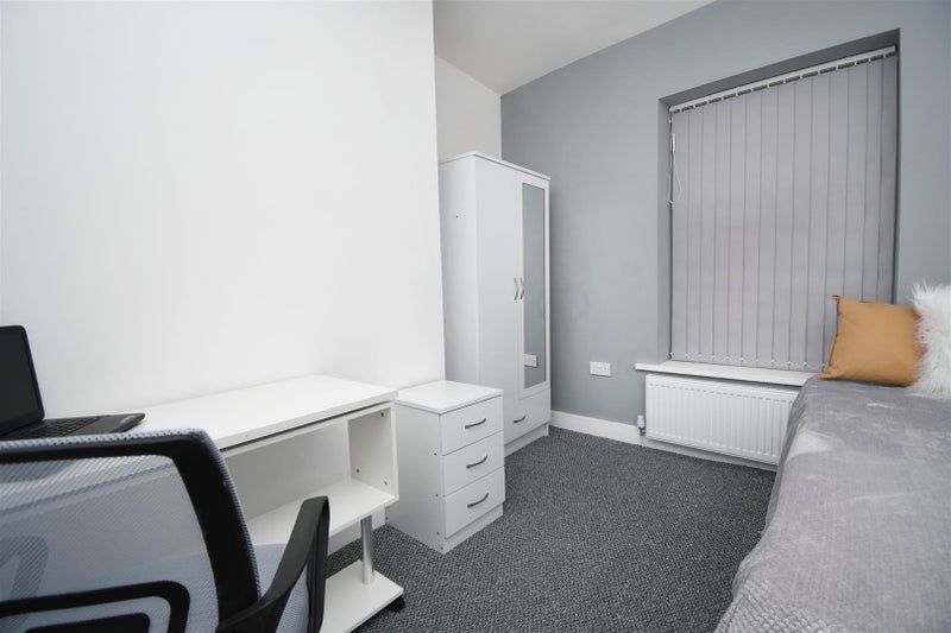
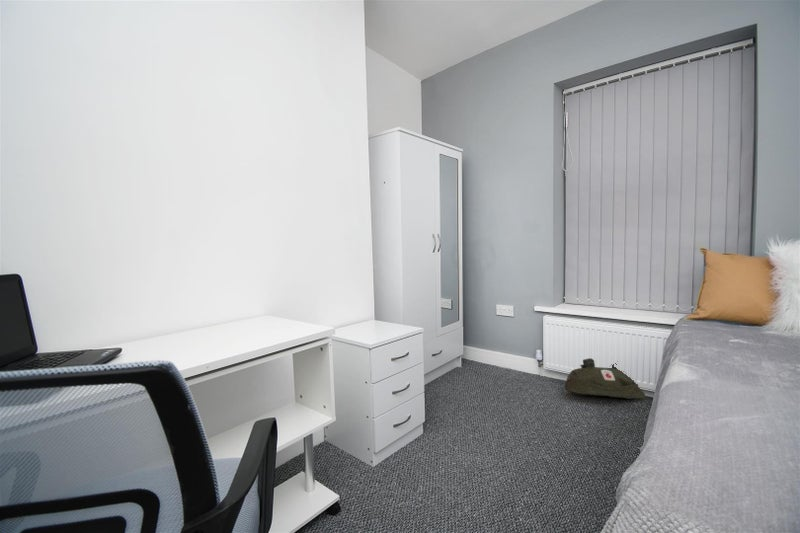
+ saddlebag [564,357,647,400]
